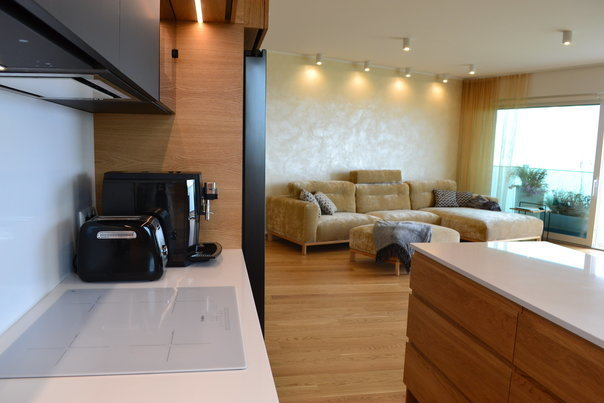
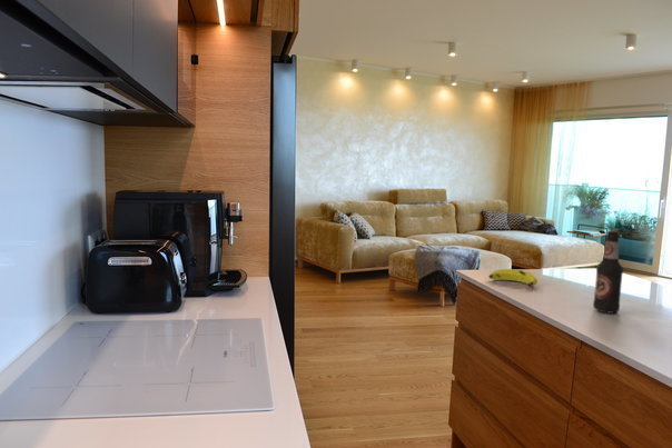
+ bottle [592,229,624,315]
+ banana [487,268,538,288]
